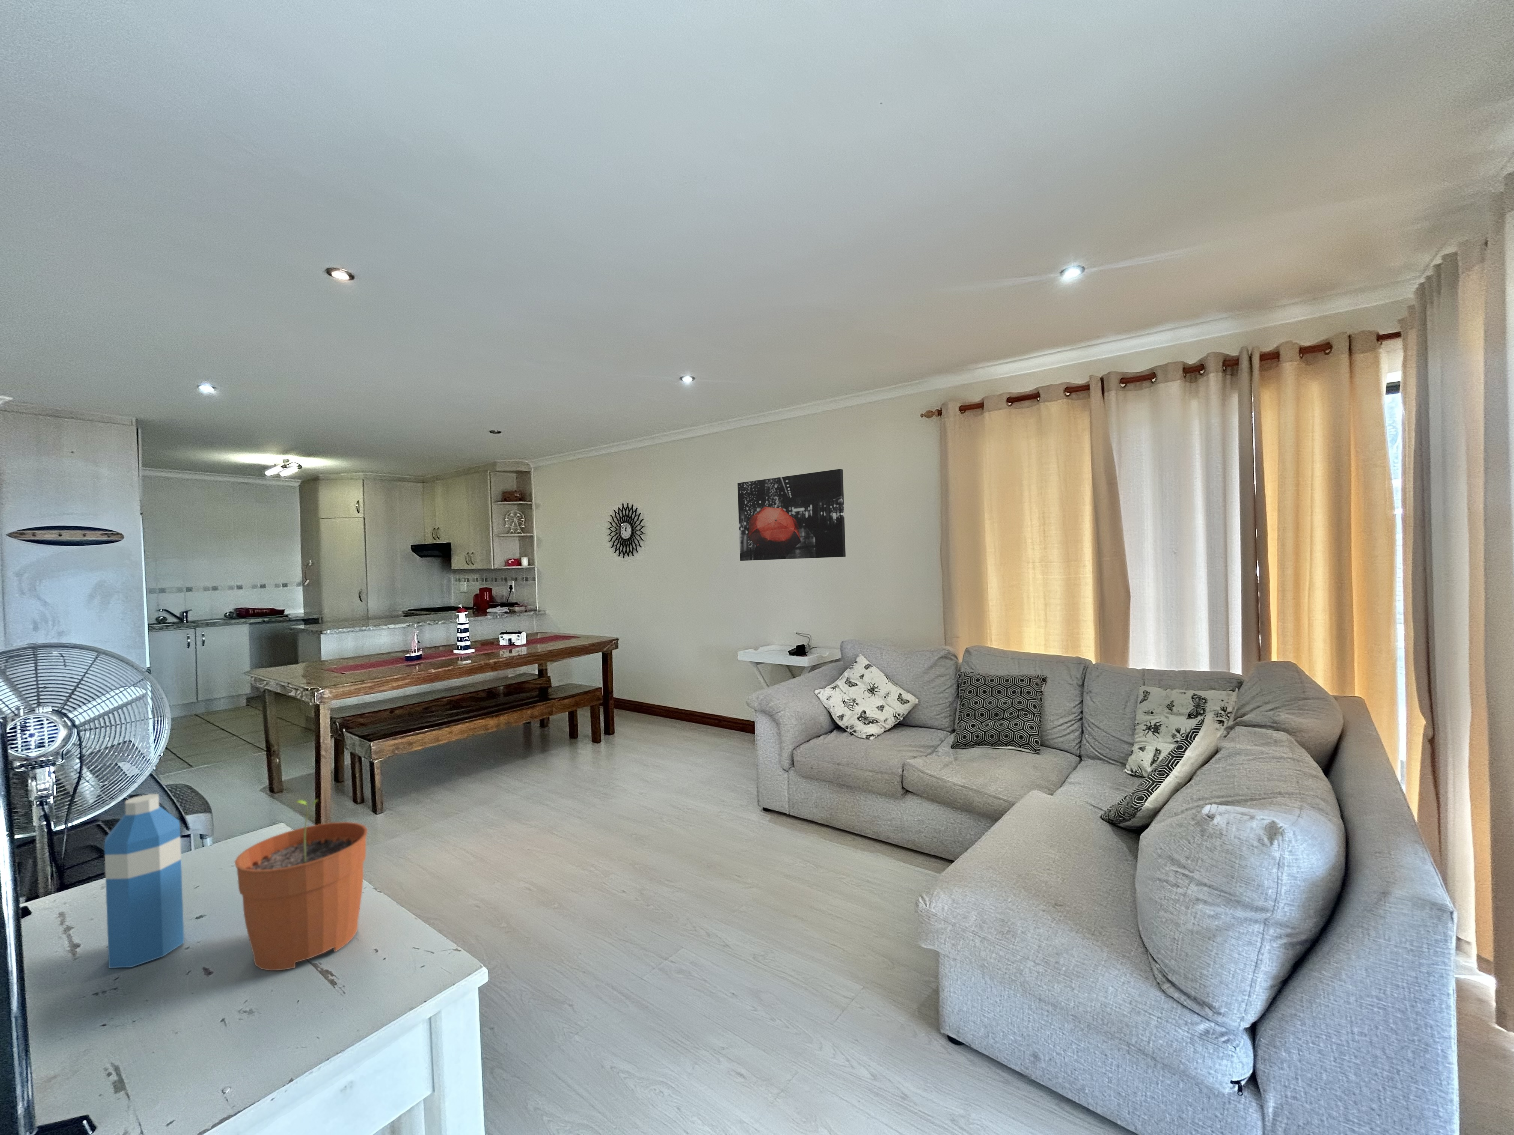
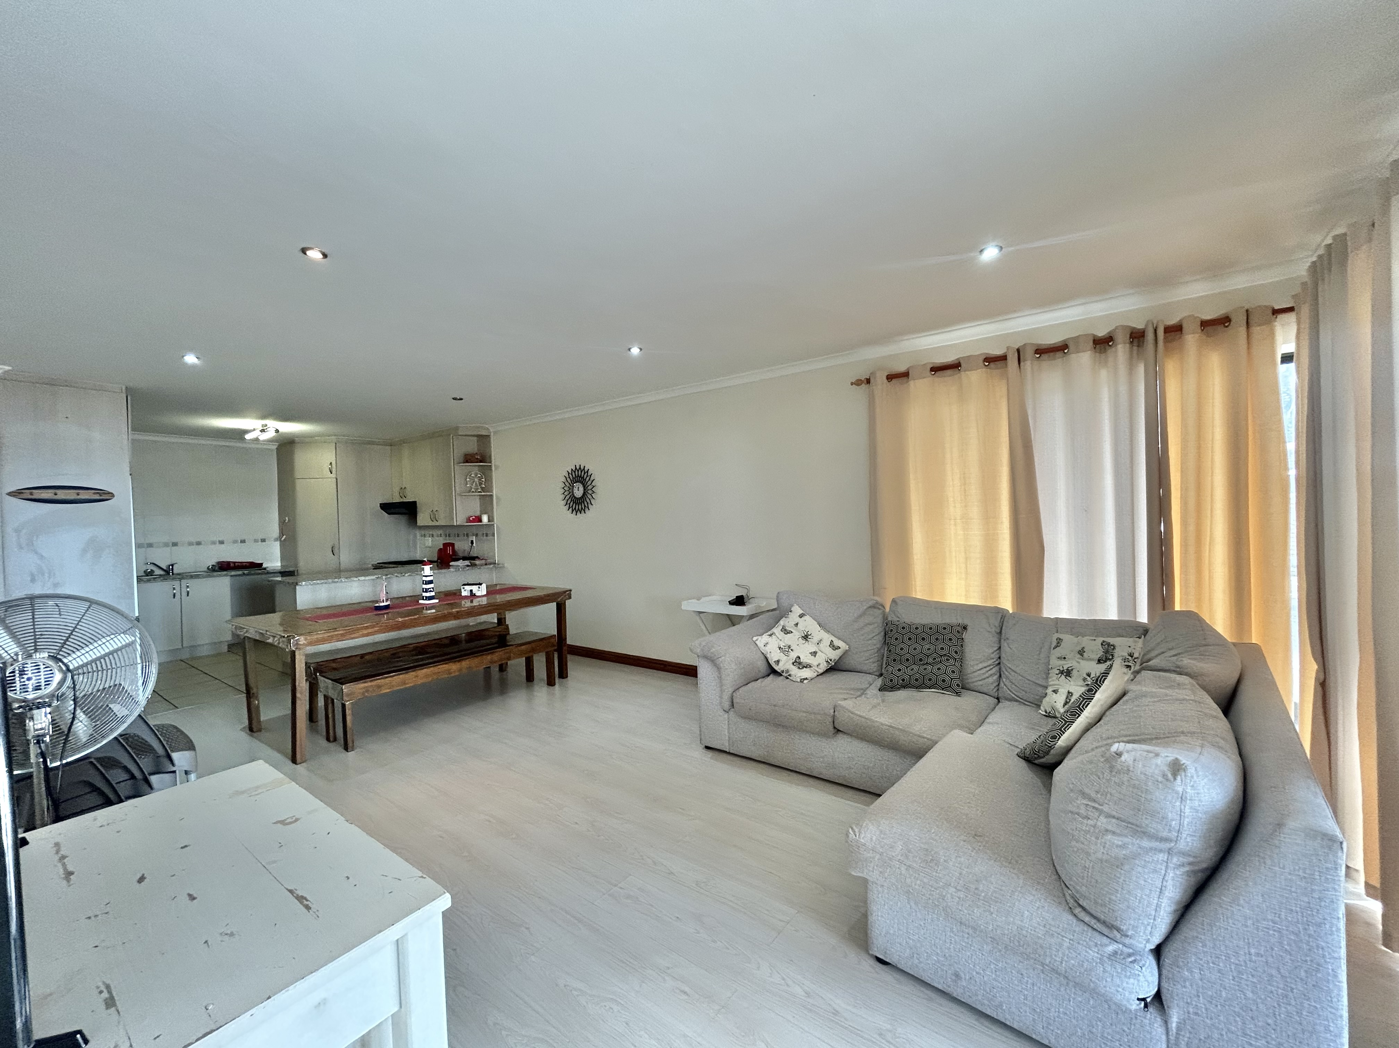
- water bottle [104,794,185,968]
- wall art [737,469,846,562]
- plant pot [235,799,367,970]
